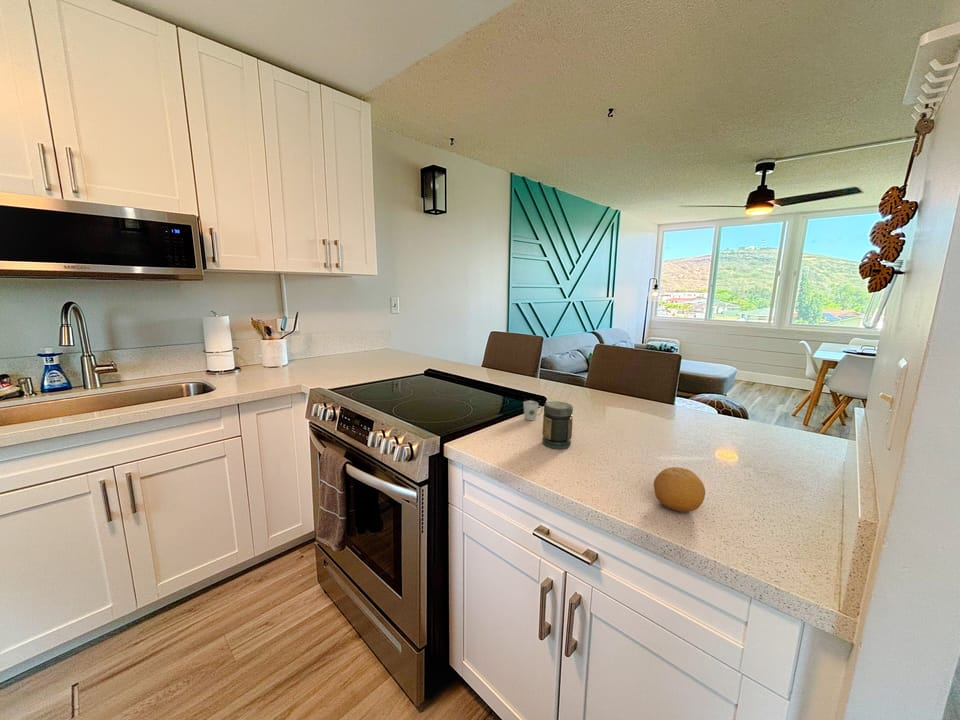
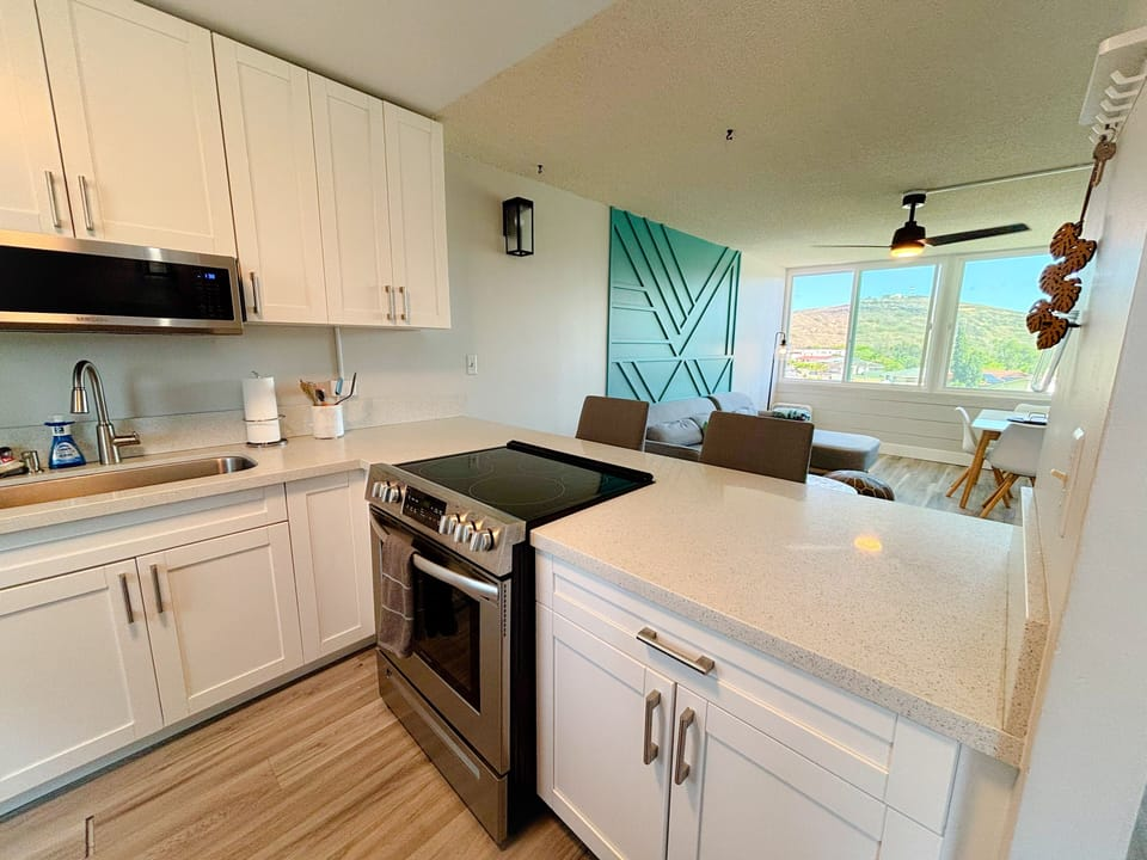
- cup [522,398,544,421]
- fruit [653,466,706,513]
- jar [541,400,574,450]
